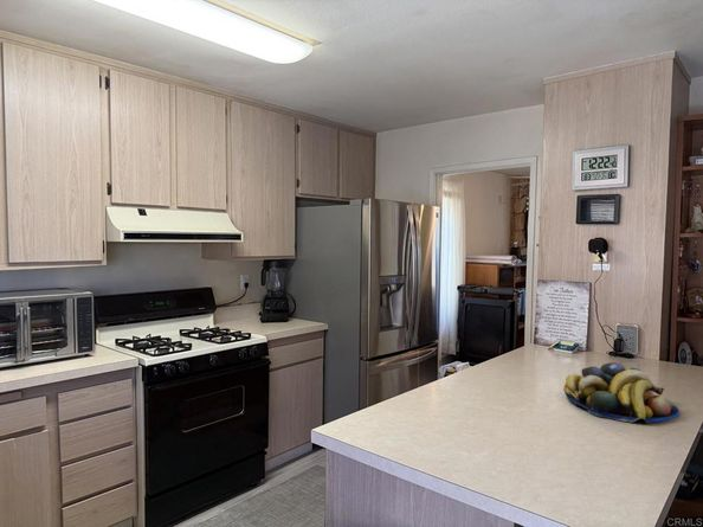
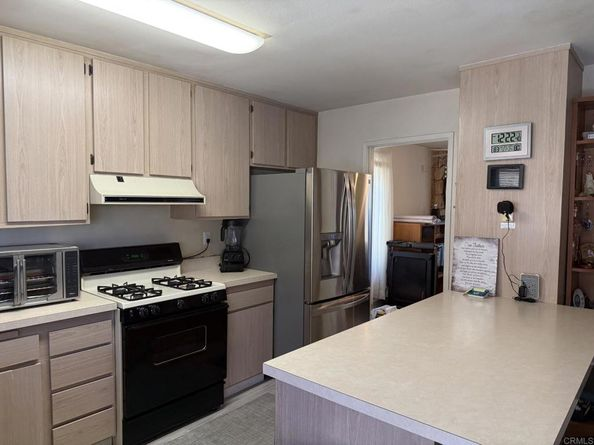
- fruit bowl [562,361,681,424]
